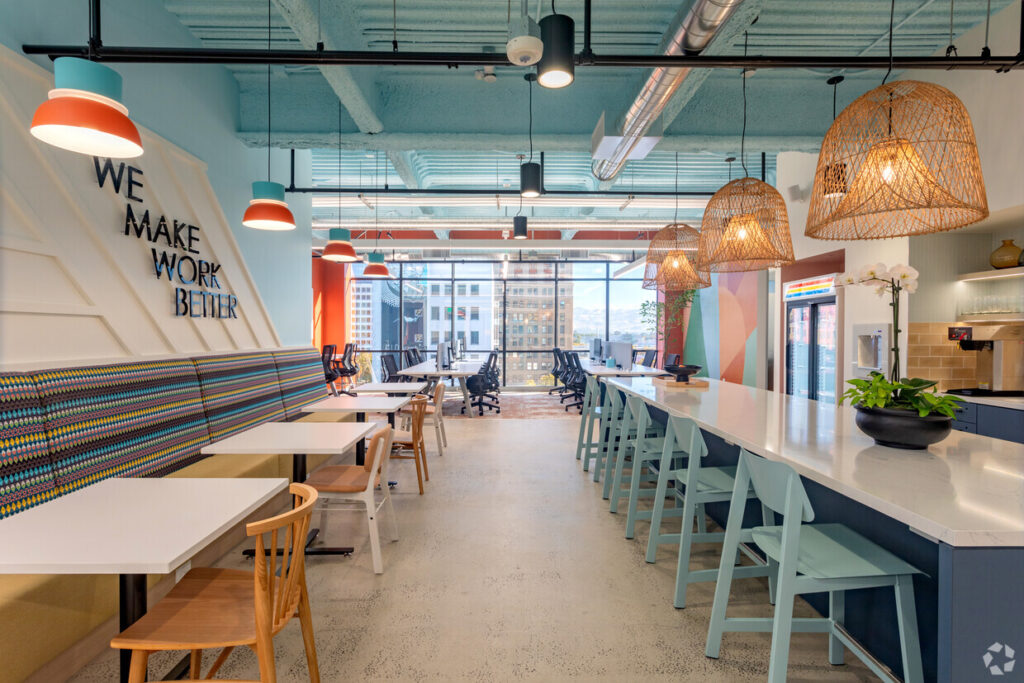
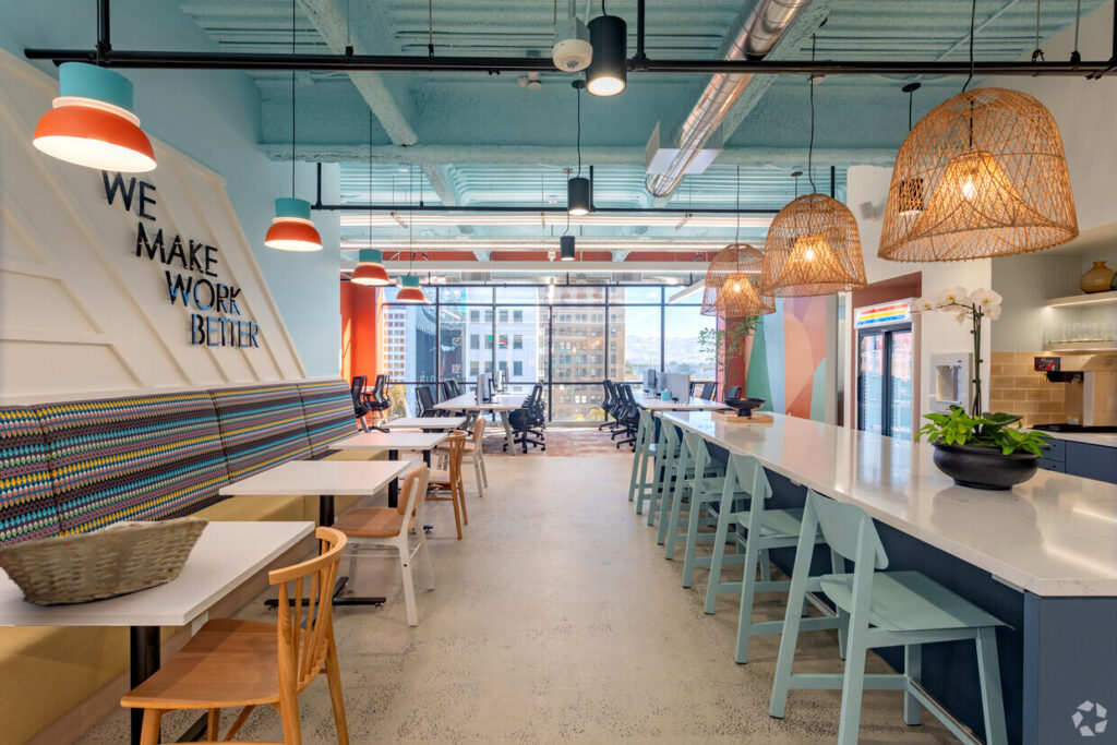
+ fruit basket [0,515,211,606]
